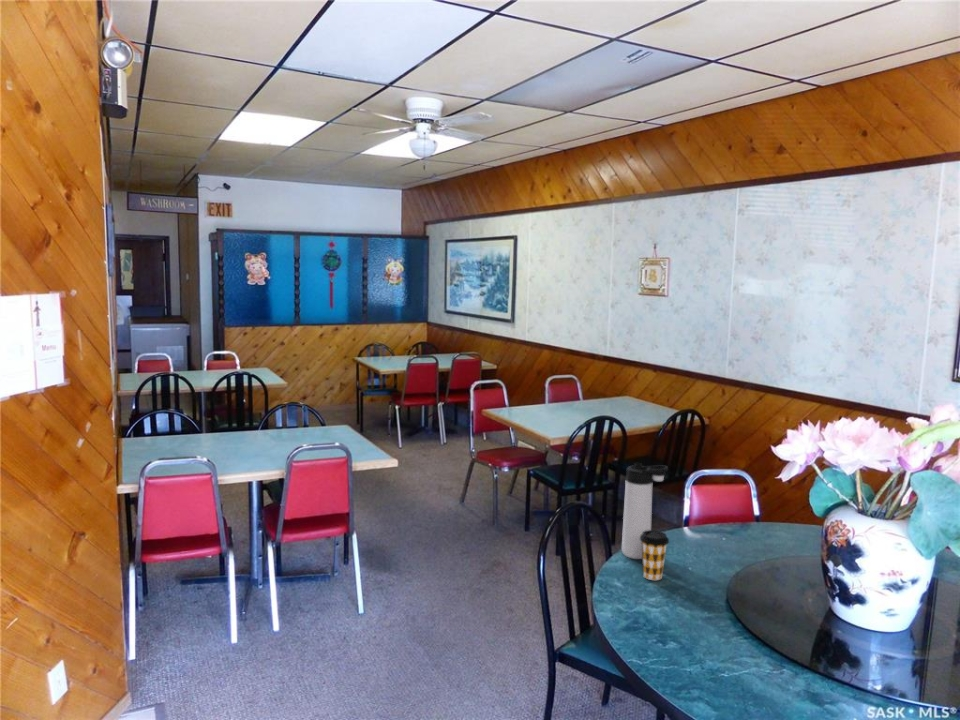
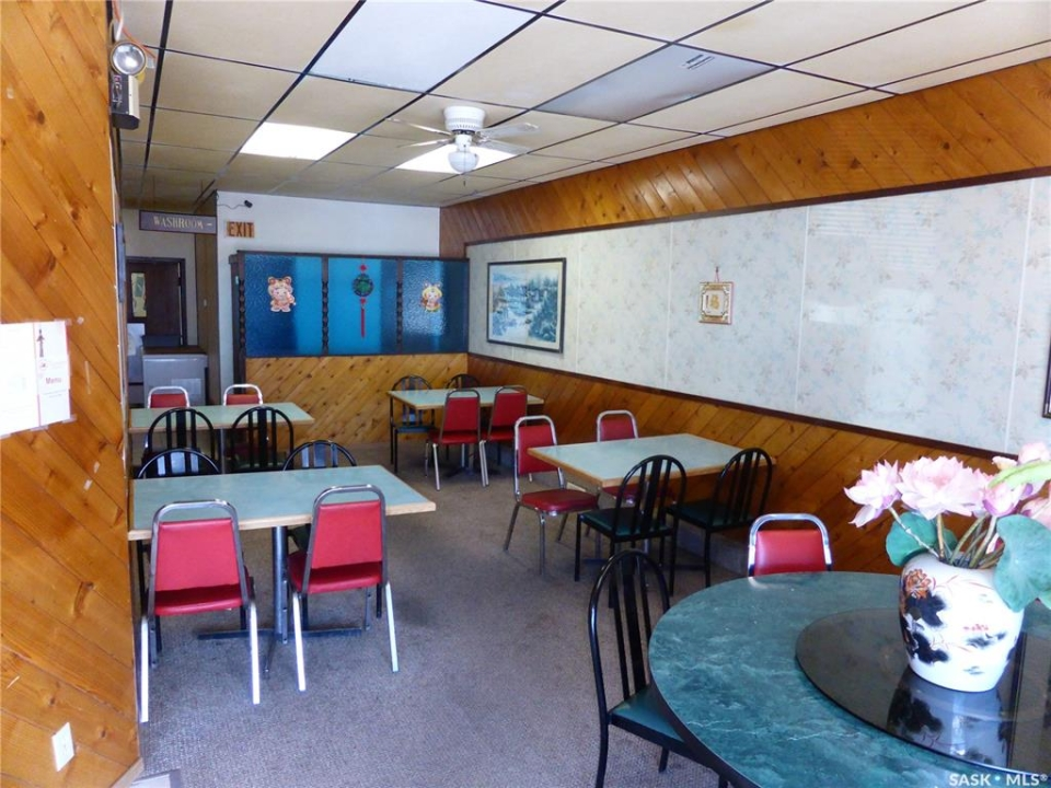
- coffee cup [640,529,670,581]
- thermos bottle [621,462,669,560]
